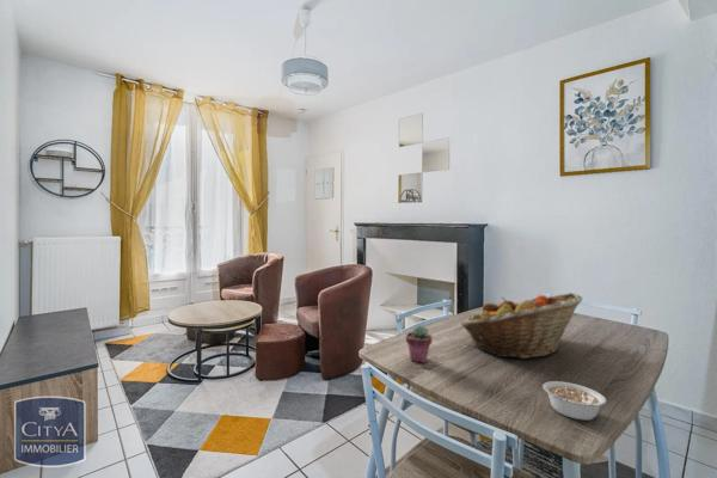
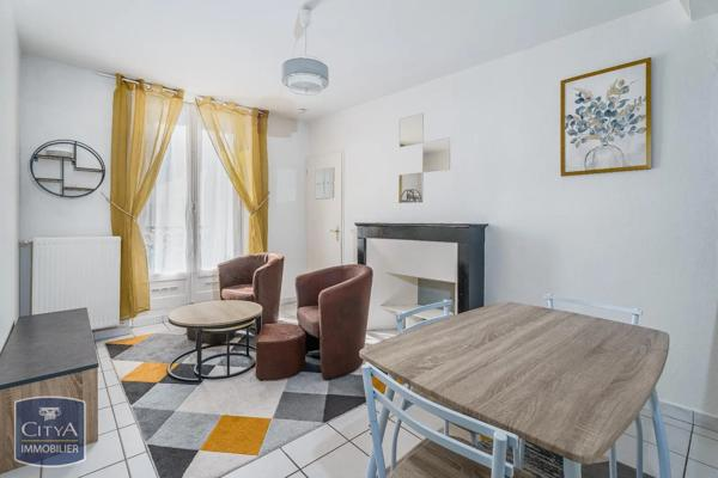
- fruit basket [460,292,583,360]
- potted succulent [405,324,434,363]
- legume [541,380,607,422]
